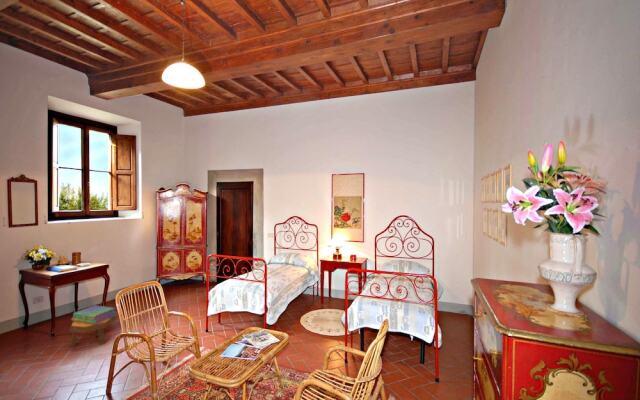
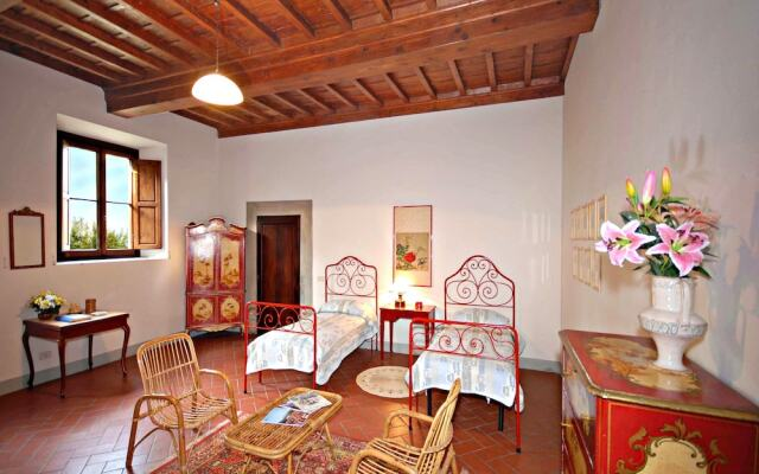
- footstool [68,315,117,348]
- stack of books [71,304,117,324]
